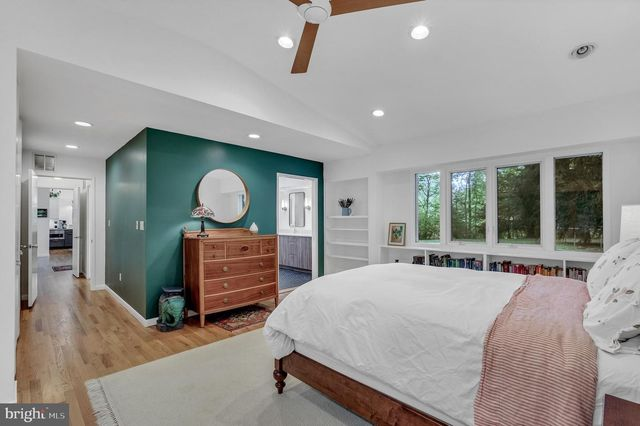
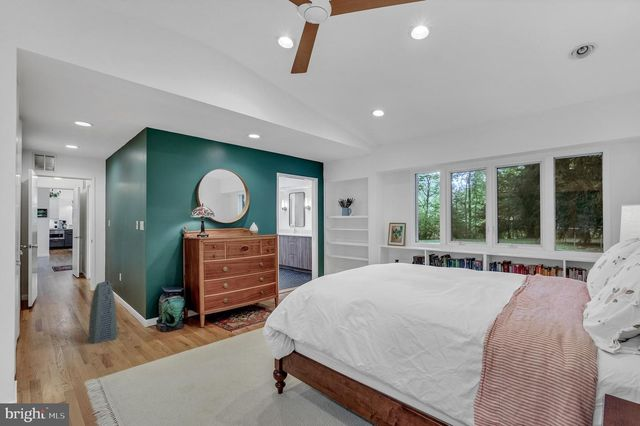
+ air purifier [88,279,118,345]
